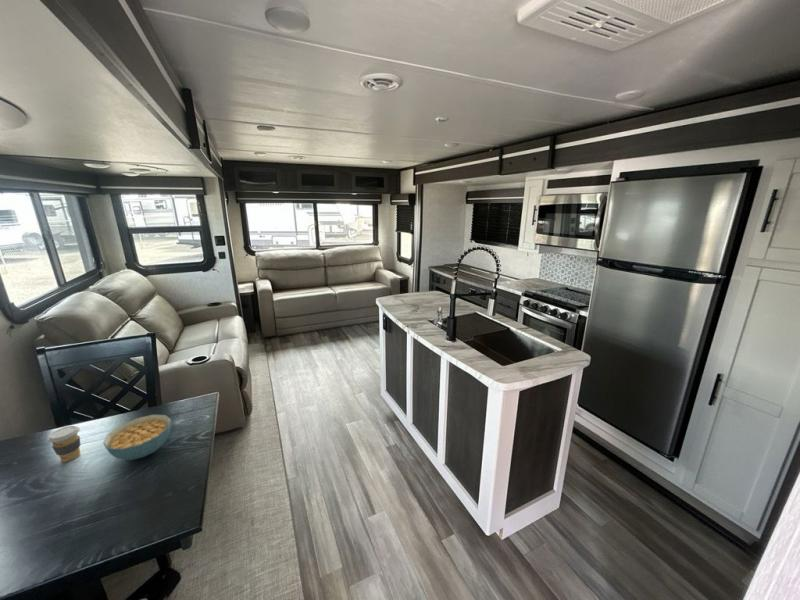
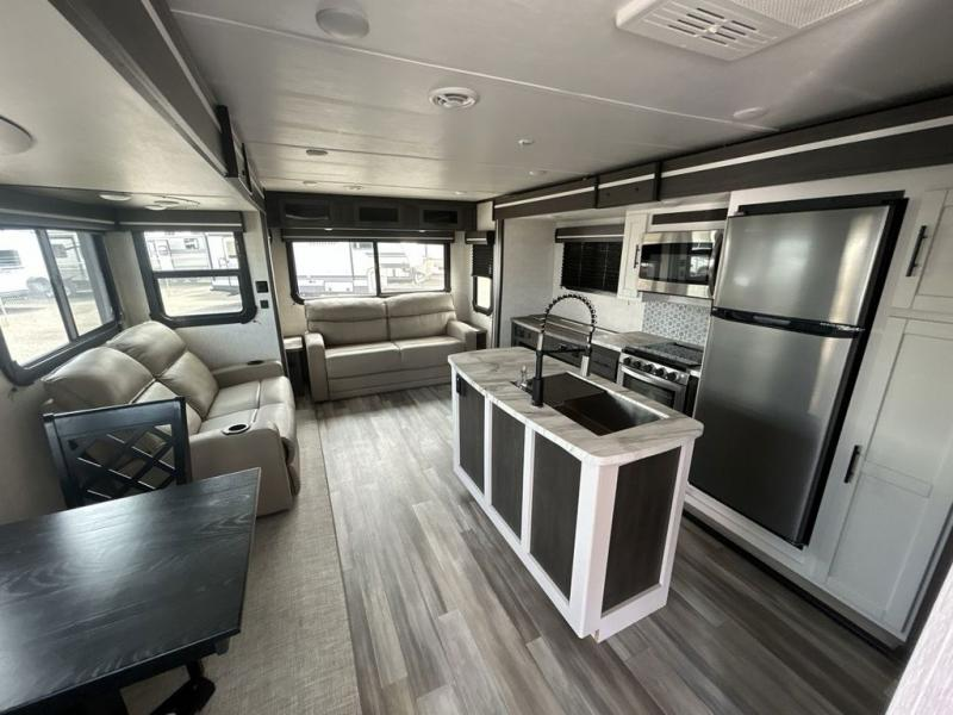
- coffee cup [46,425,82,463]
- cereal bowl [102,414,172,461]
